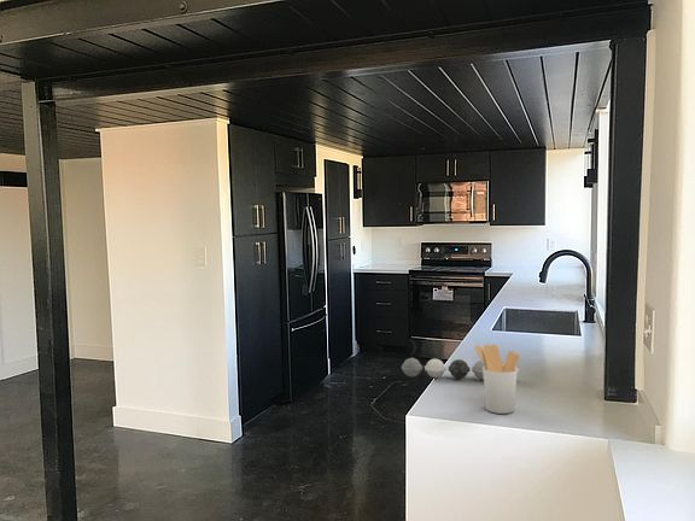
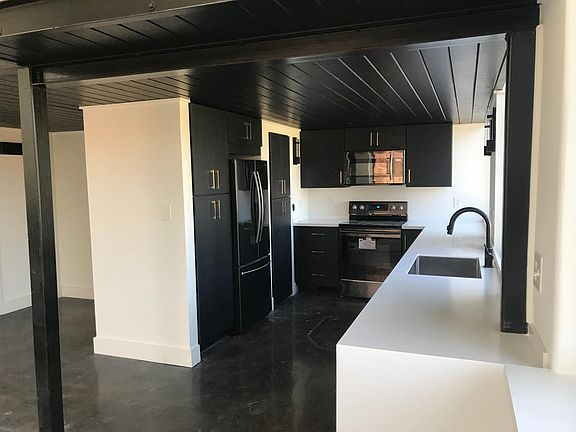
- decorative ball [401,357,520,381]
- utensil holder [473,344,521,415]
